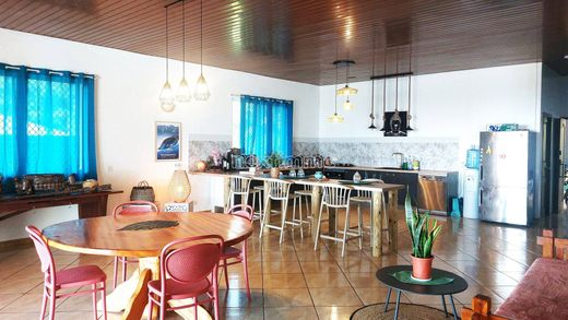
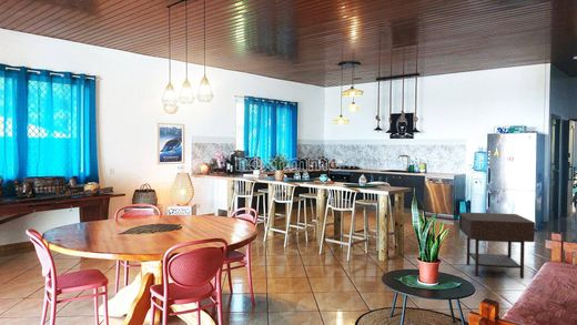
+ side table [458,211,536,280]
